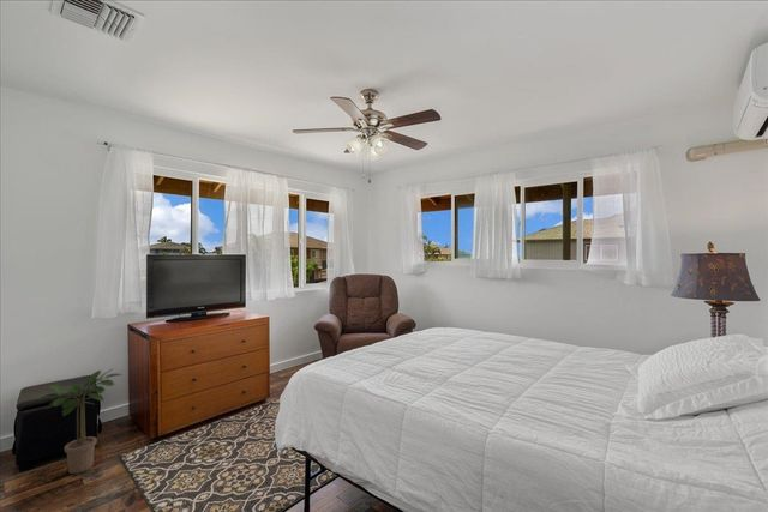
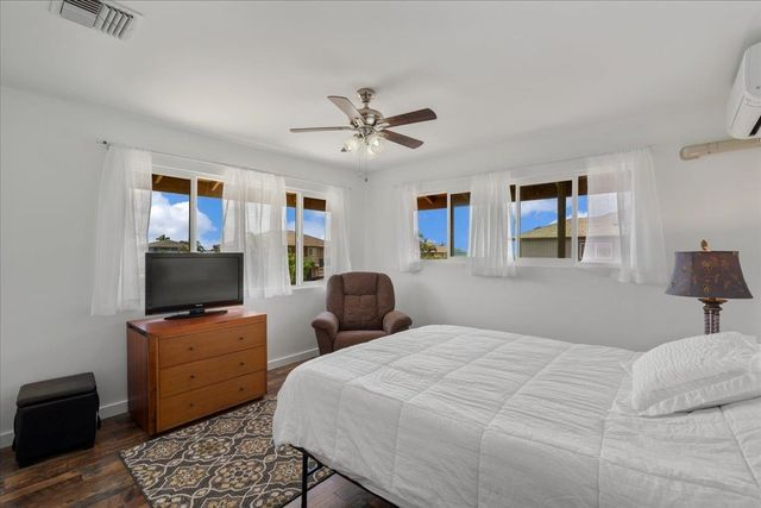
- potted plant [38,367,124,475]
